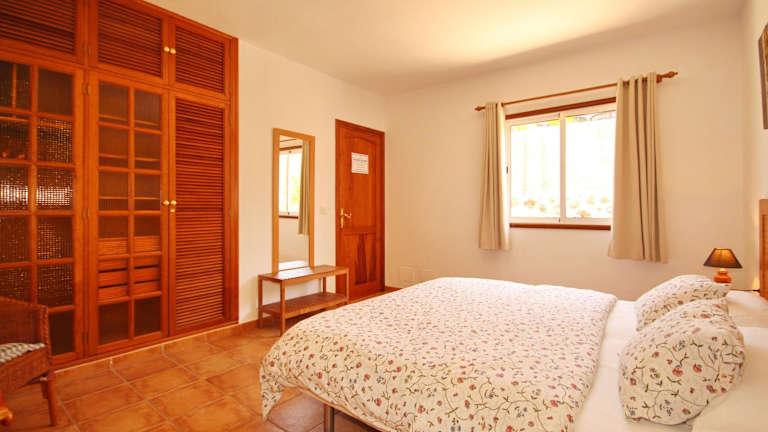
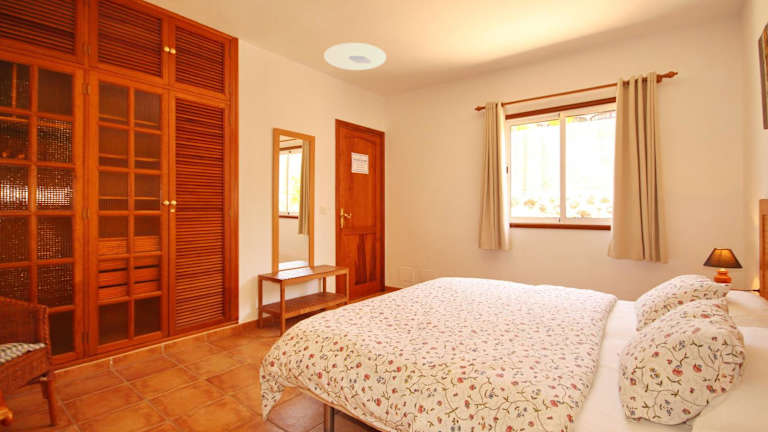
+ ceiling light [323,42,388,71]
